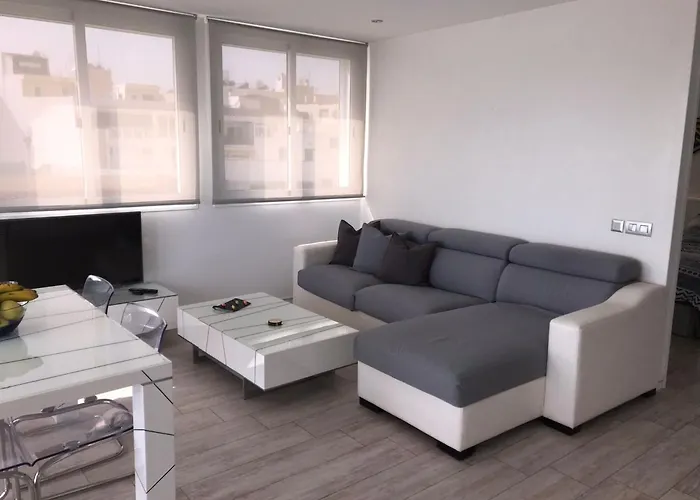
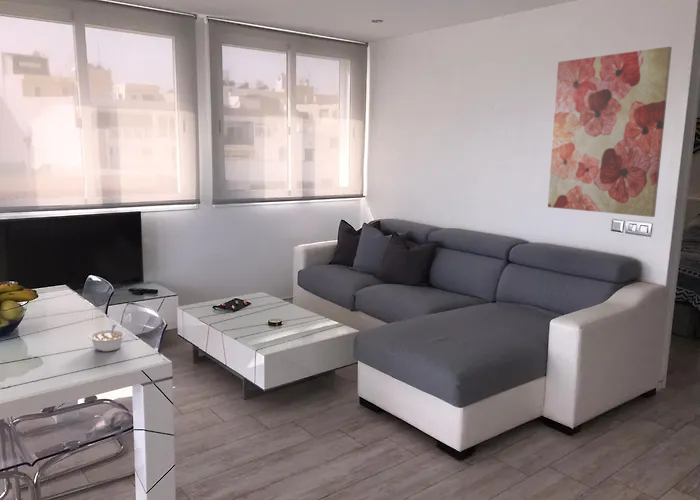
+ wall art [547,46,673,218]
+ legume [87,323,127,352]
